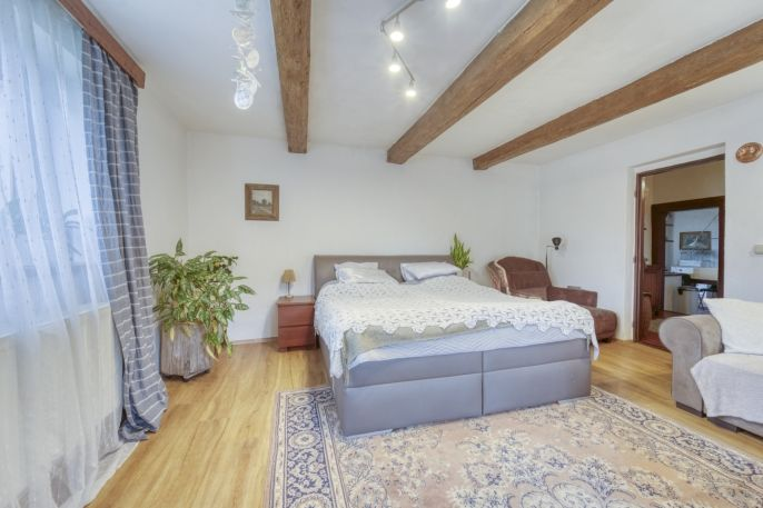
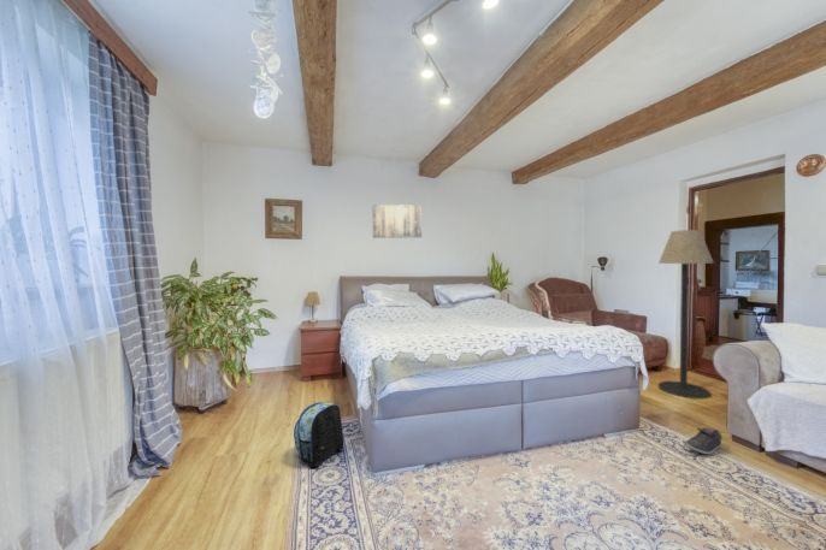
+ floor lamp [657,229,714,400]
+ shoe [685,426,722,455]
+ backpack [293,401,346,469]
+ wall art [371,203,423,239]
